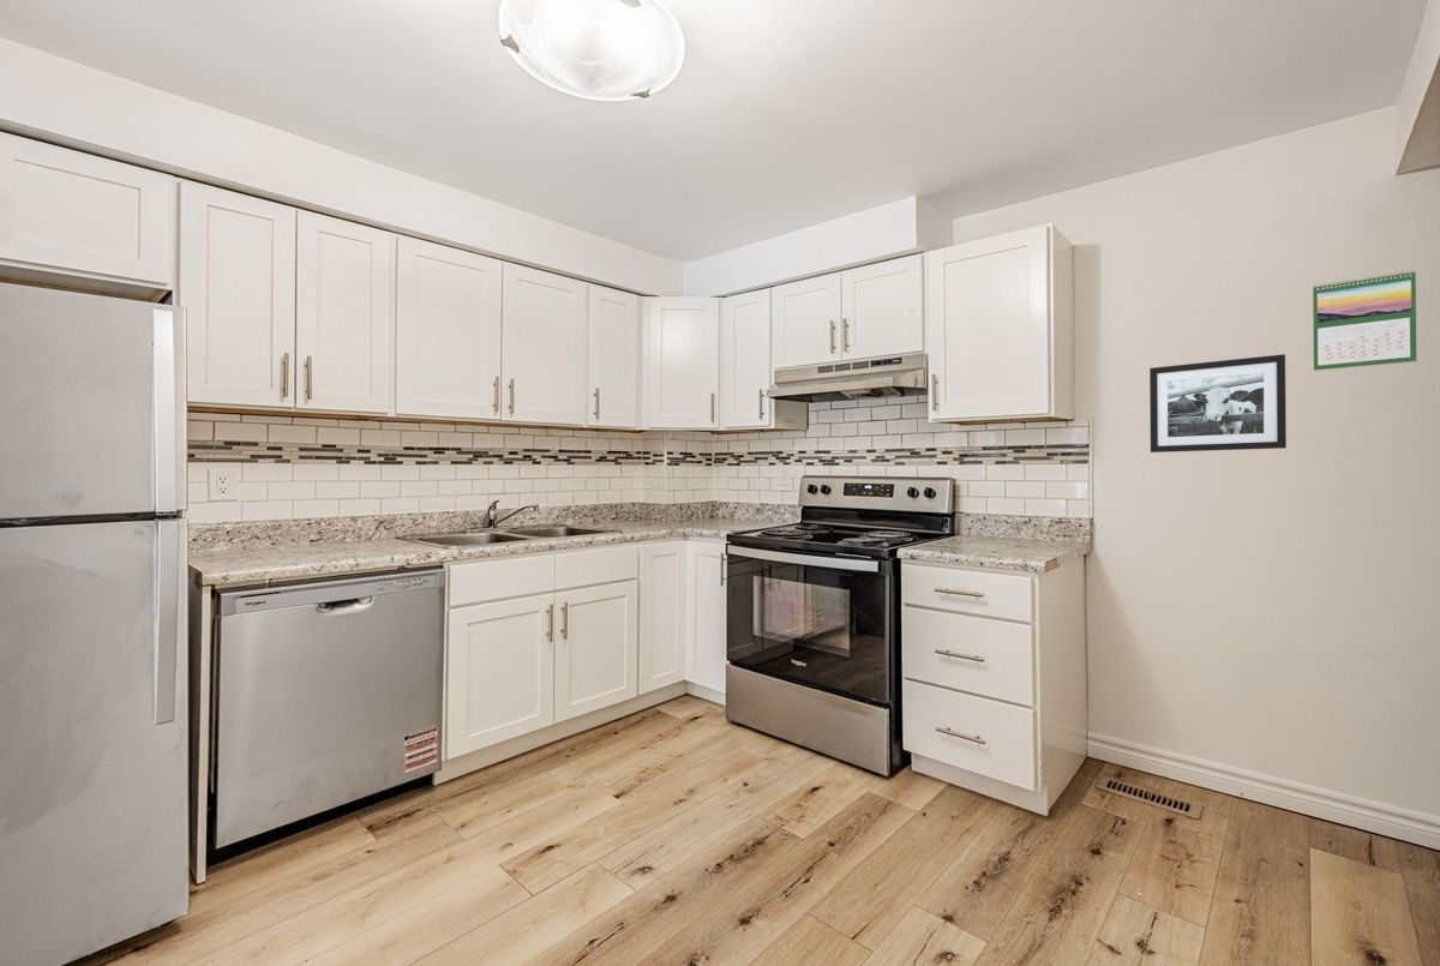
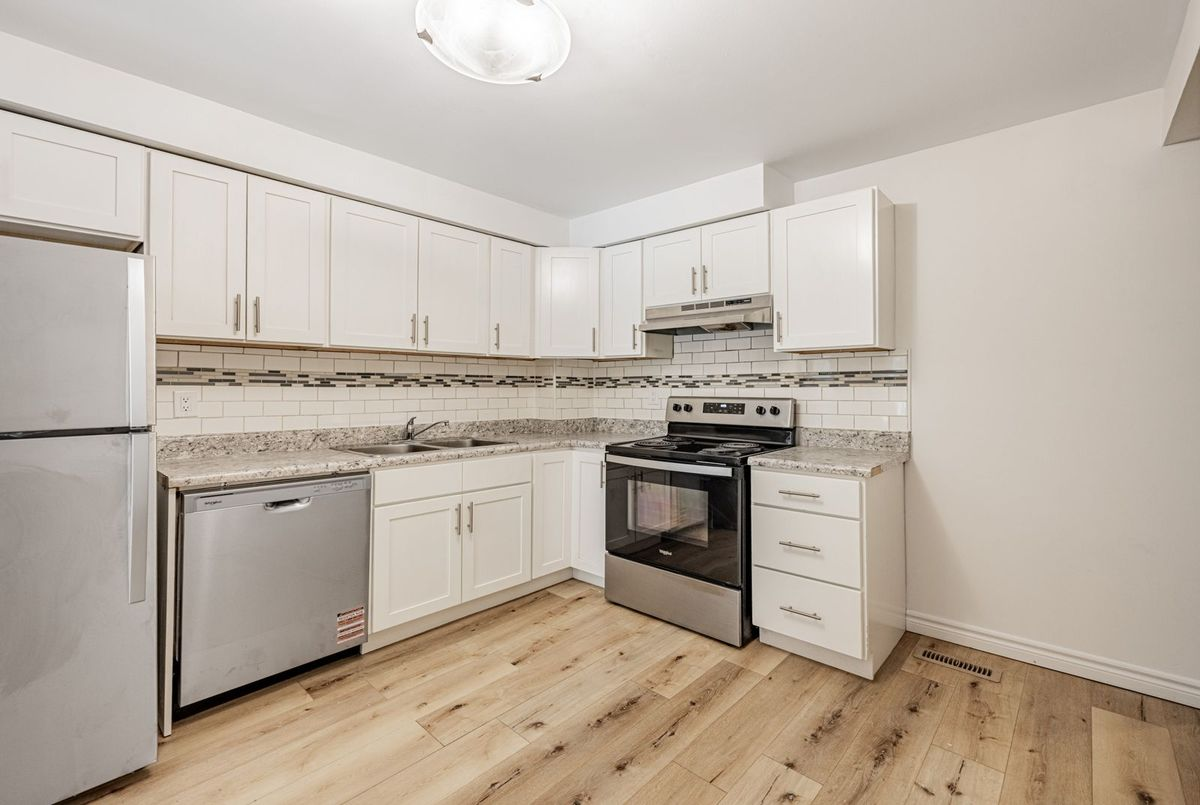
- picture frame [1148,353,1288,454]
- calendar [1312,269,1417,372]
